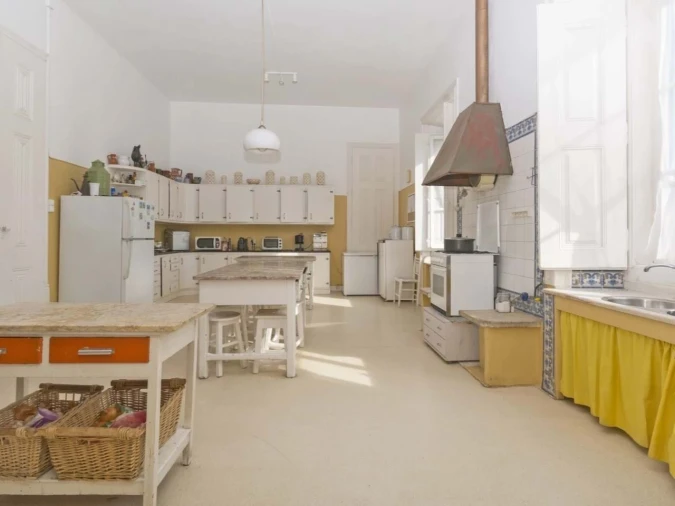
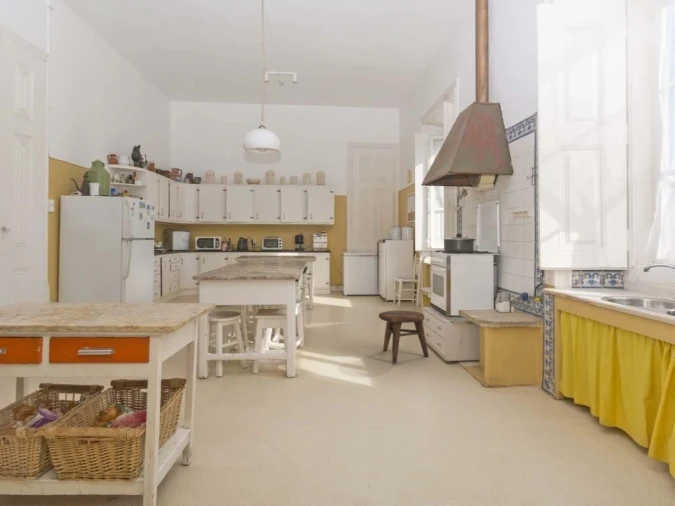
+ stool [378,309,430,364]
